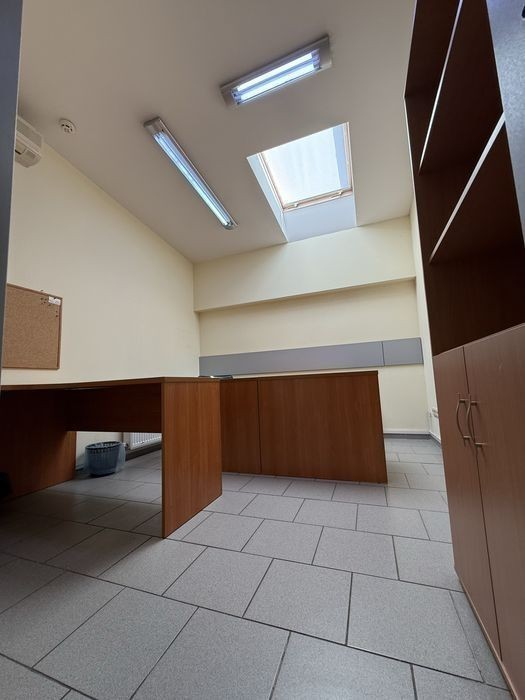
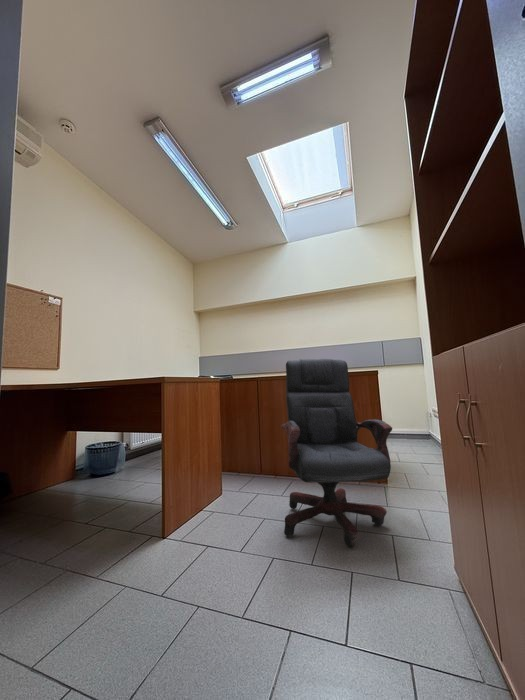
+ office chair [280,358,393,548]
